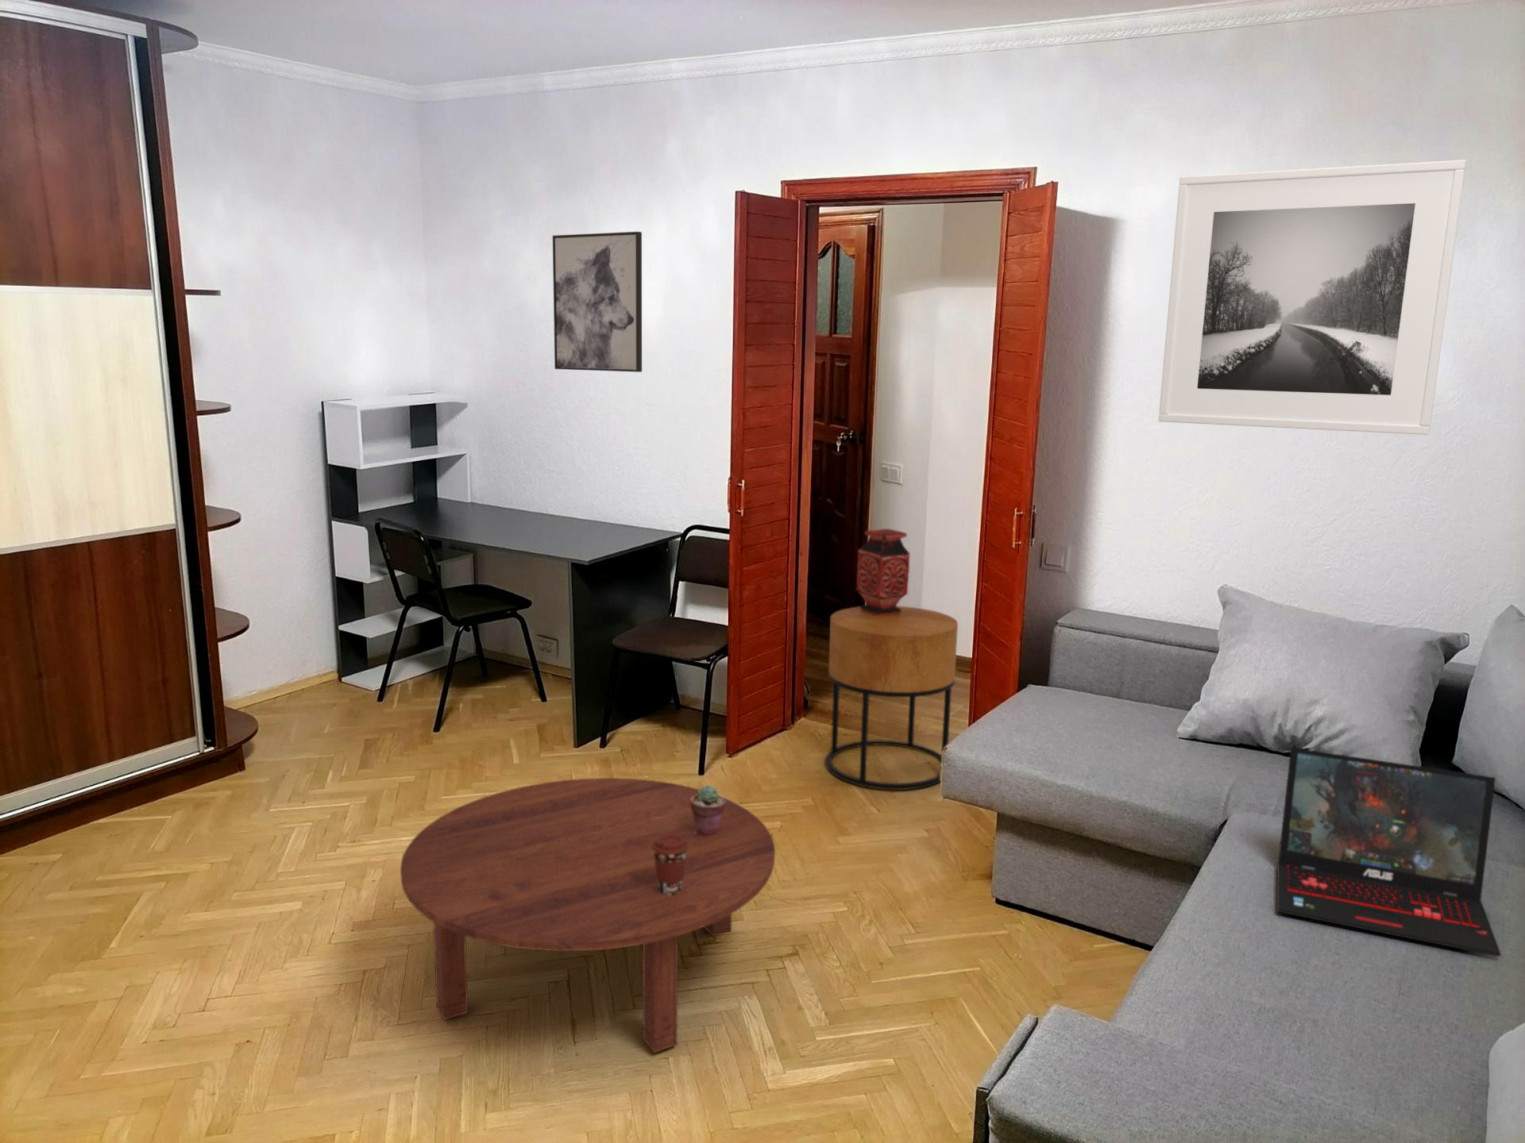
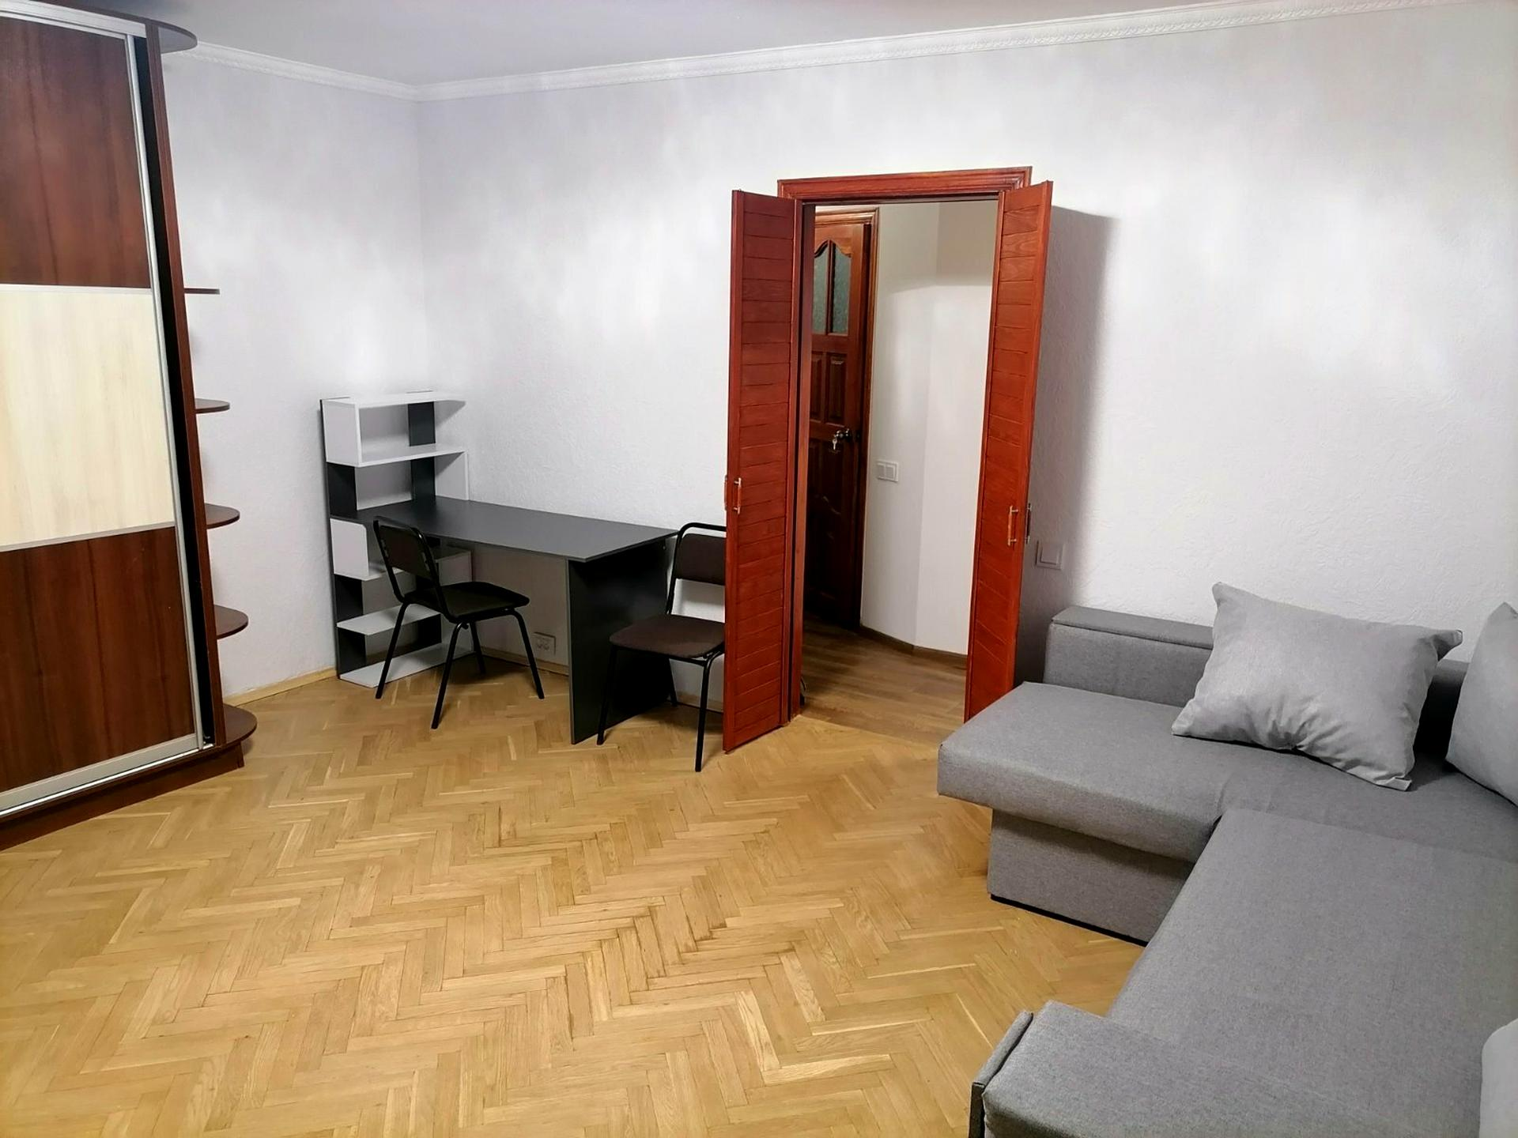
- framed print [1158,158,1467,436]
- coffee cup [652,834,688,896]
- vase [855,528,910,616]
- laptop [1276,747,1502,957]
- side table [825,605,958,790]
- potted succulent [690,784,726,836]
- coffee table [400,777,776,1053]
- wall art [552,231,642,373]
